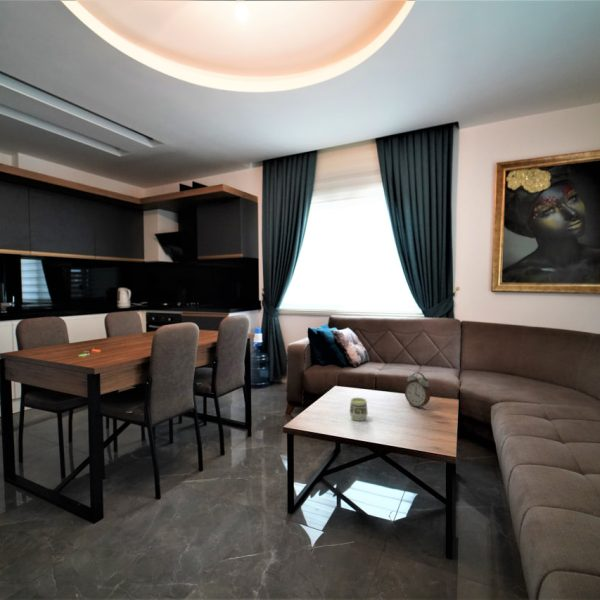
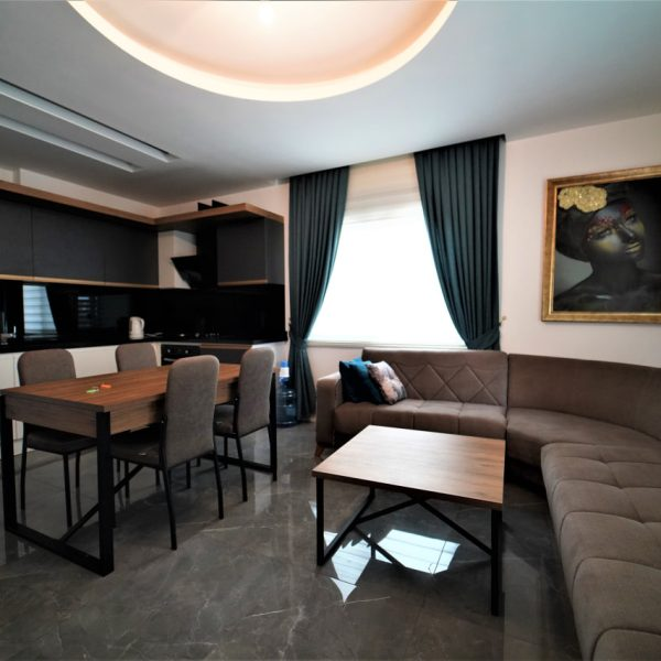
- alarm clock [404,372,431,409]
- cup [349,397,369,422]
